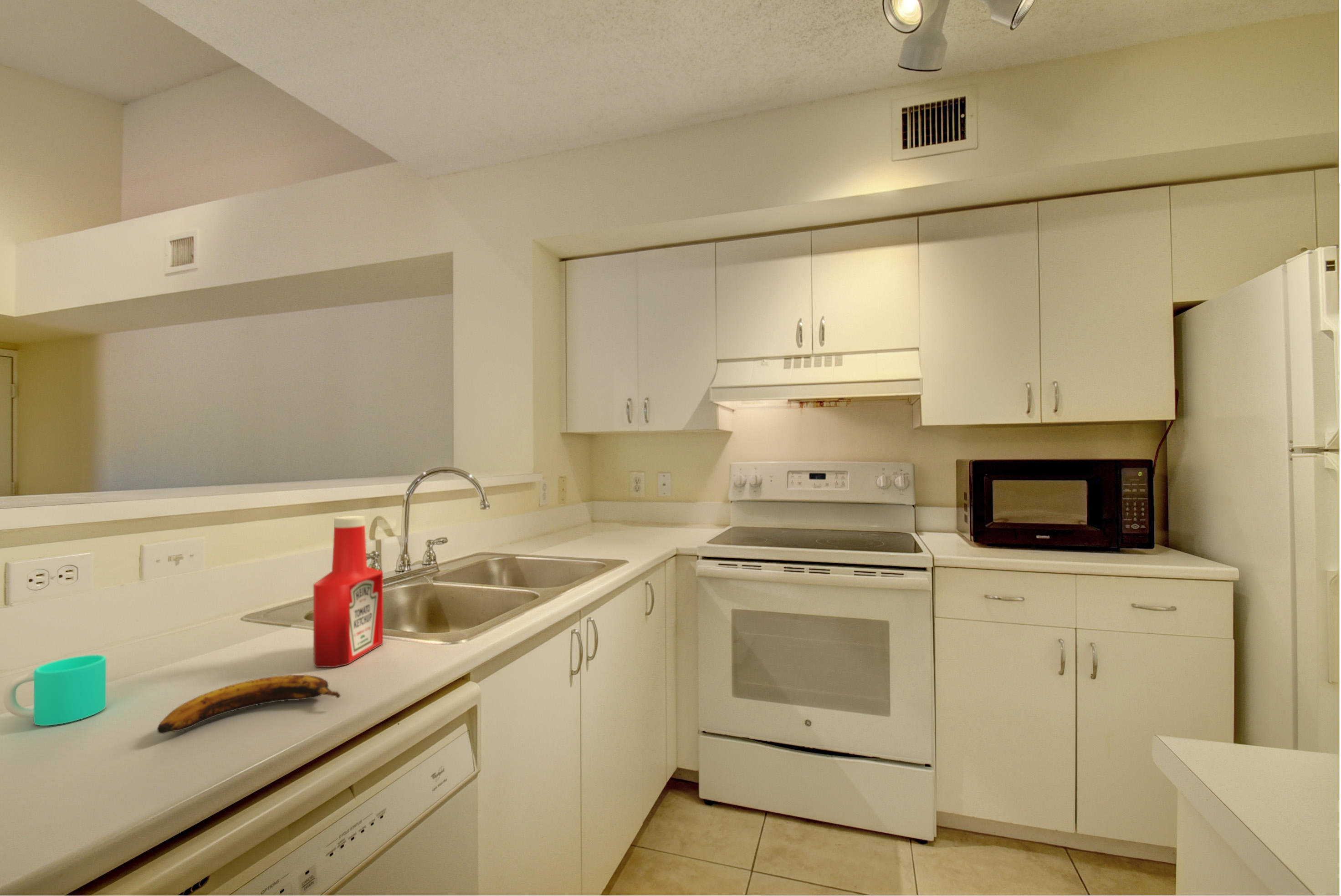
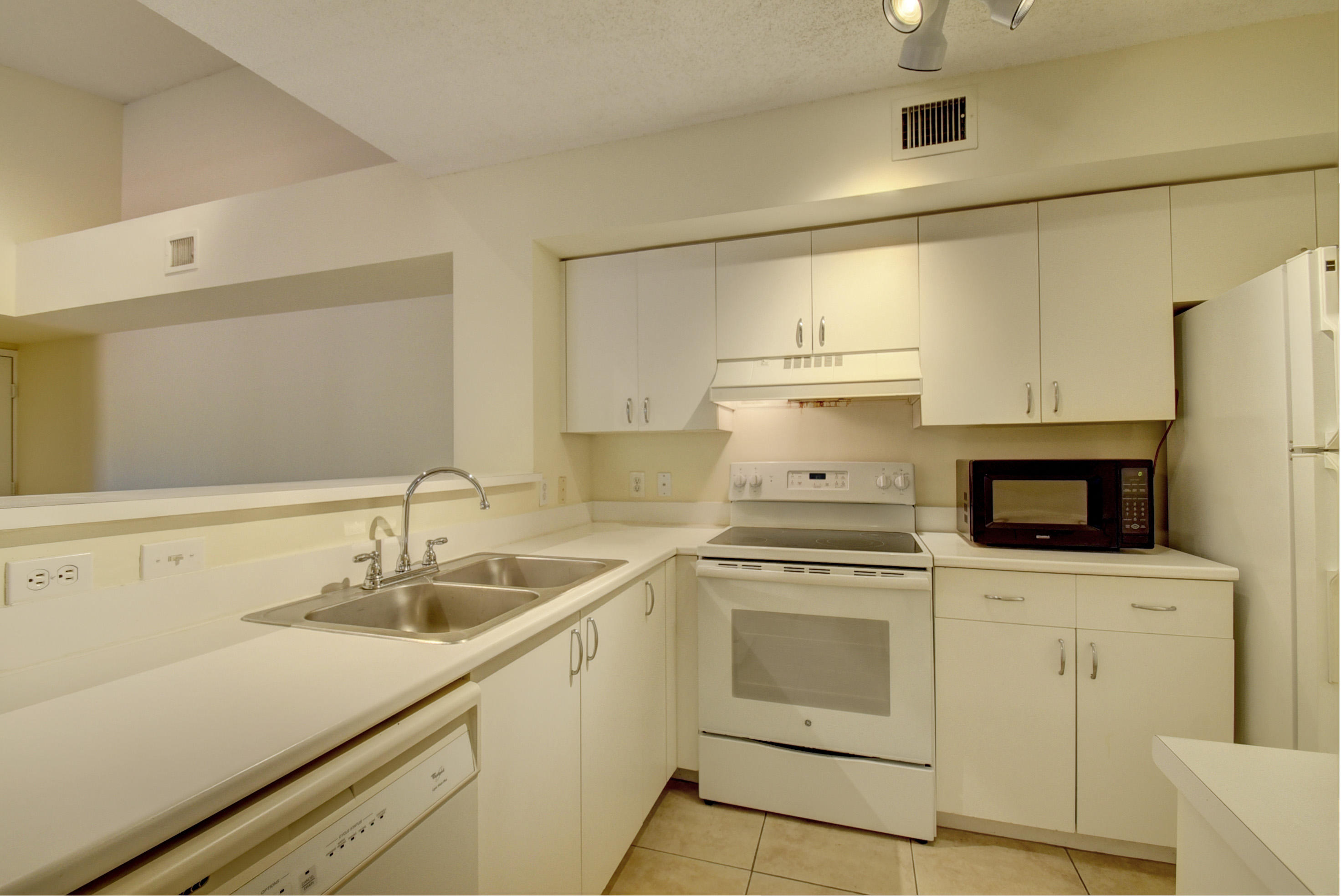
- banana [157,674,341,734]
- cup [3,655,107,726]
- soap bottle [313,515,384,668]
